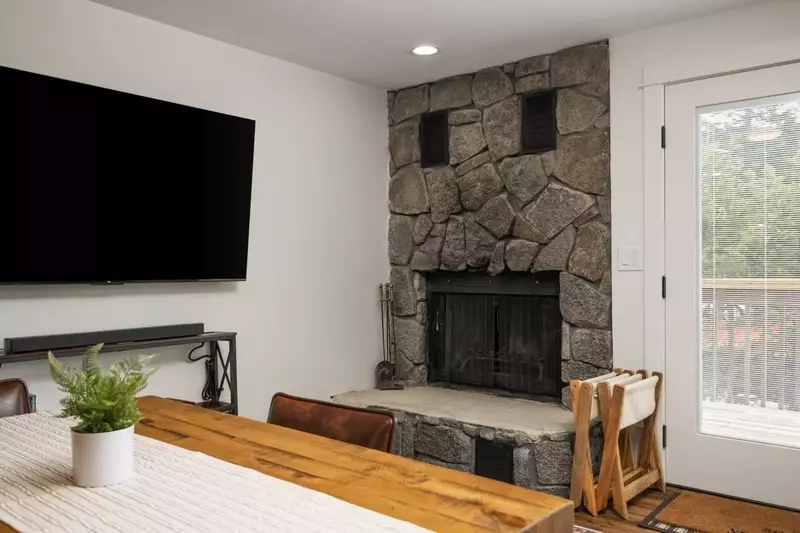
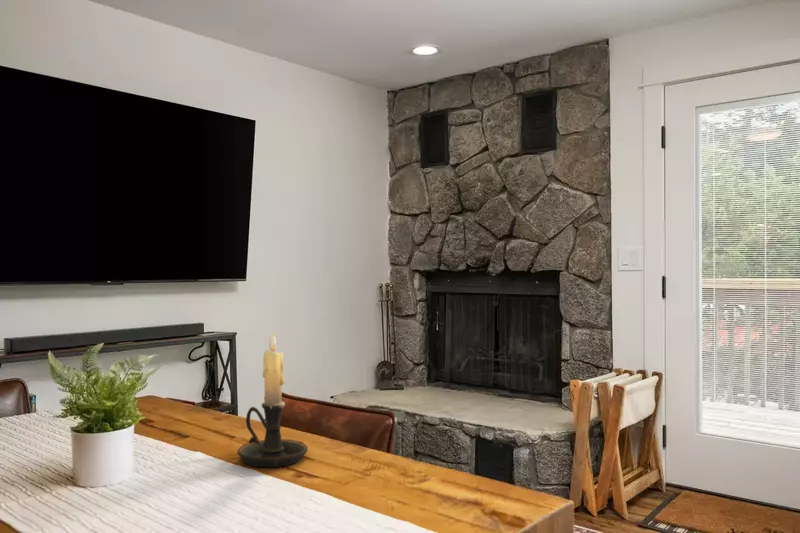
+ candle holder [237,331,309,469]
